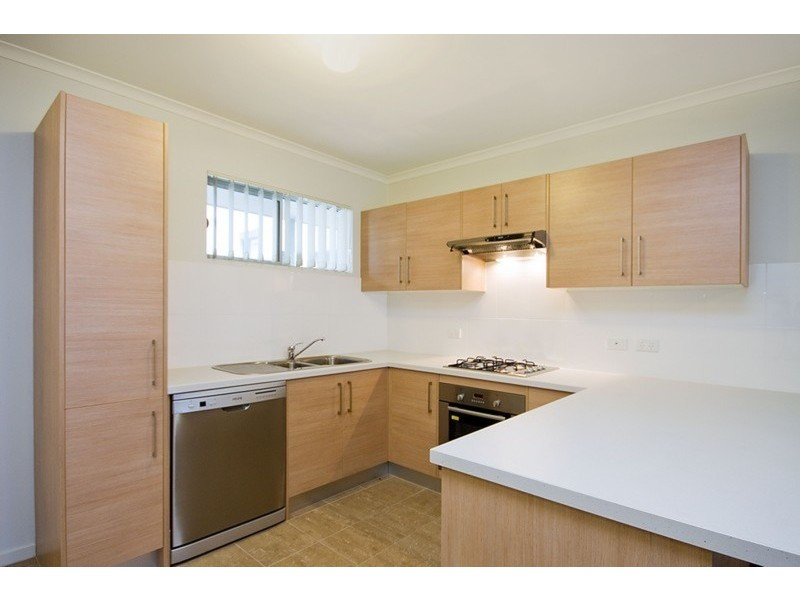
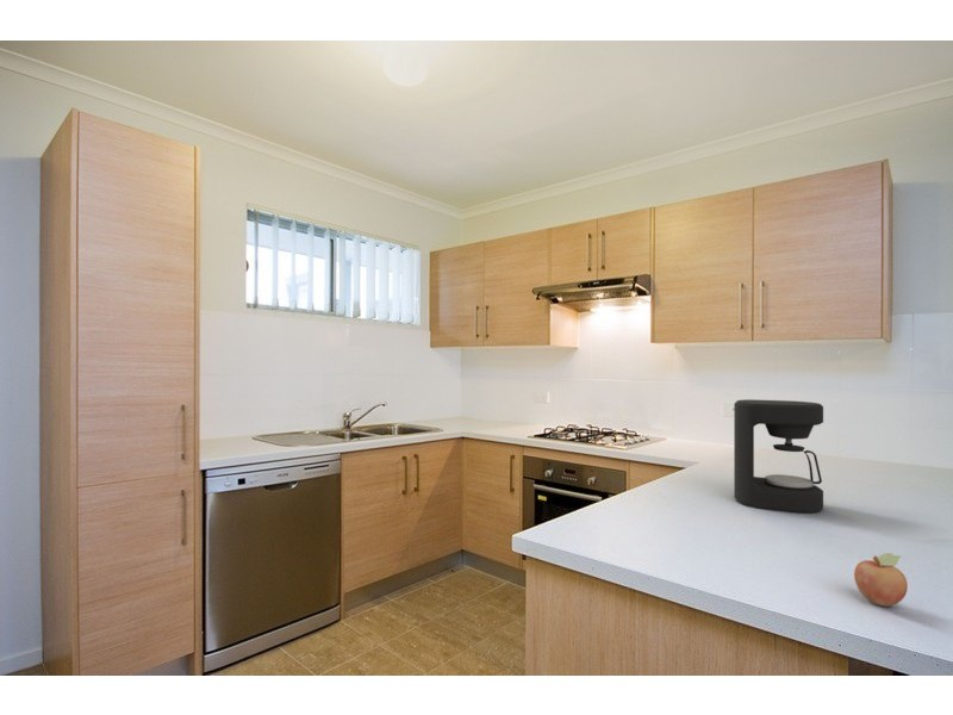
+ fruit [853,552,909,608]
+ coffee maker [733,398,824,514]
